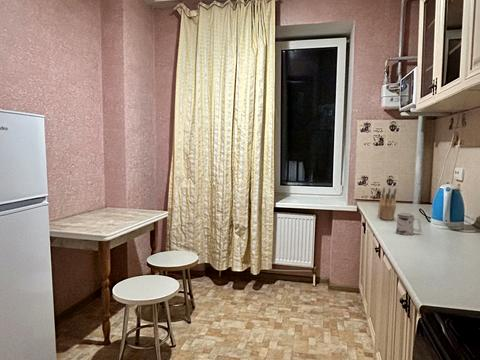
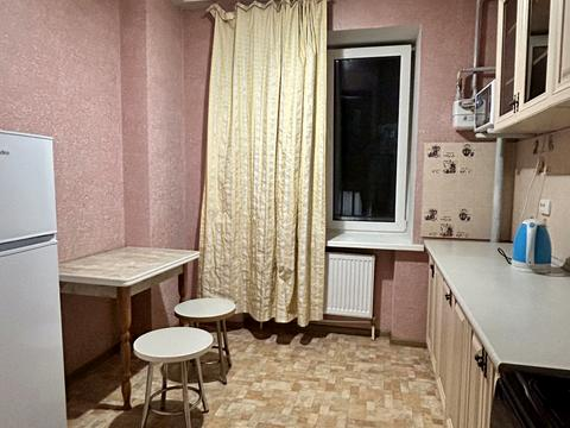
- mug [395,211,423,236]
- knife block [377,187,397,221]
